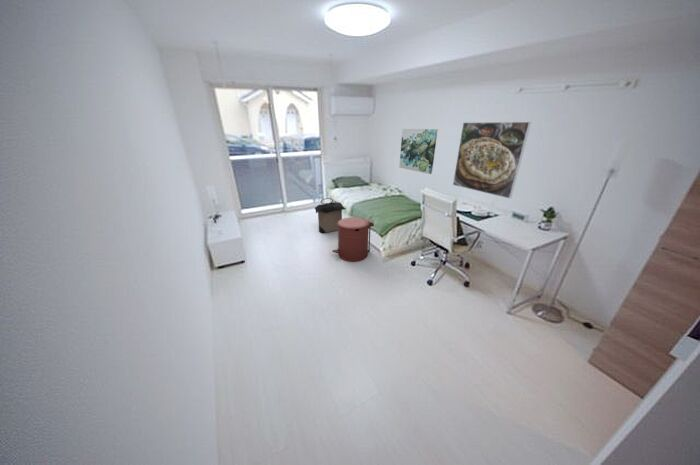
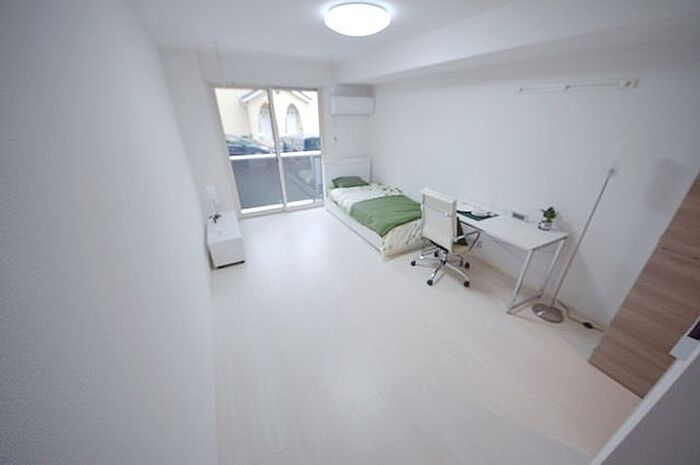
- wall art [398,128,439,175]
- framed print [452,121,532,200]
- trash can [331,216,375,262]
- laundry hamper [314,197,346,234]
